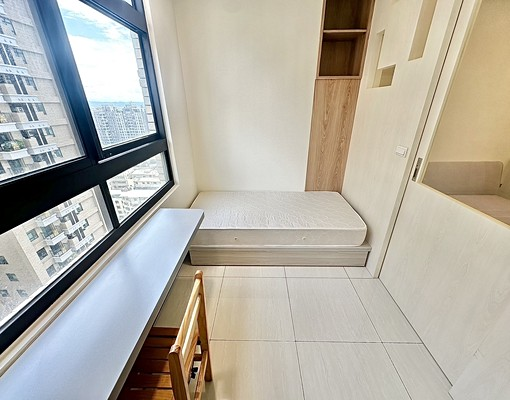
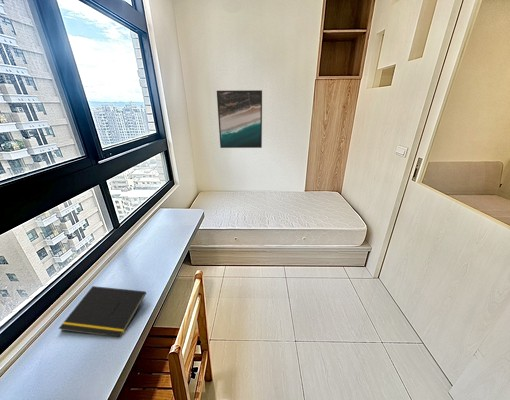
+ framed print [216,89,263,149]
+ notepad [58,285,147,337]
